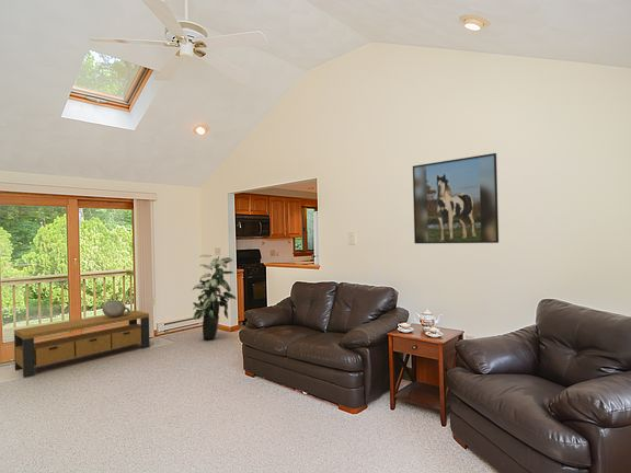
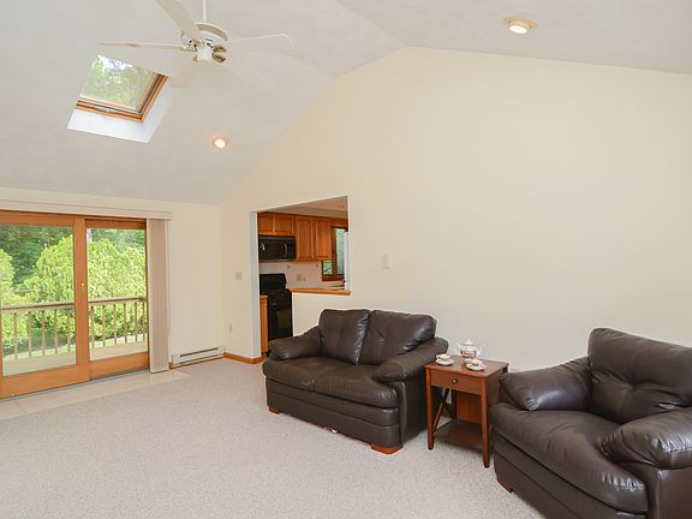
- clay pot [101,299,131,318]
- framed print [412,152,500,244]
- bench [13,309,151,379]
- indoor plant [192,253,237,341]
